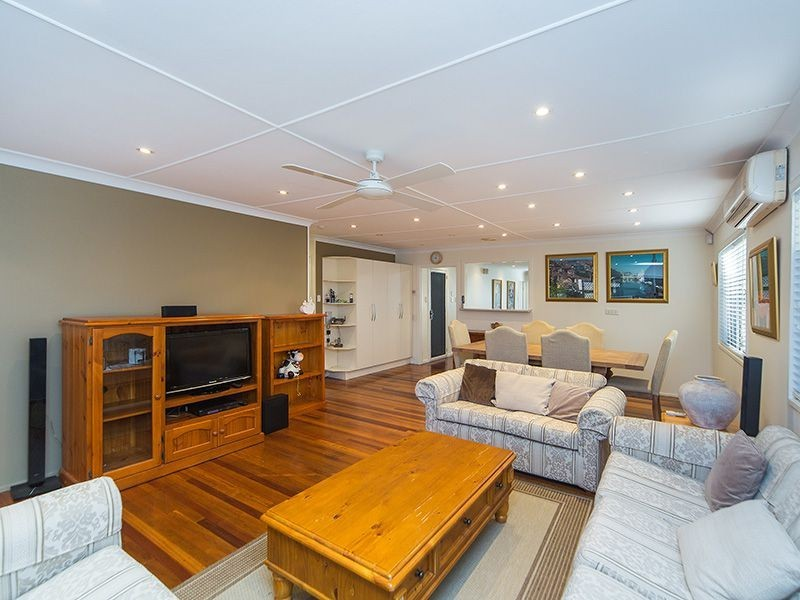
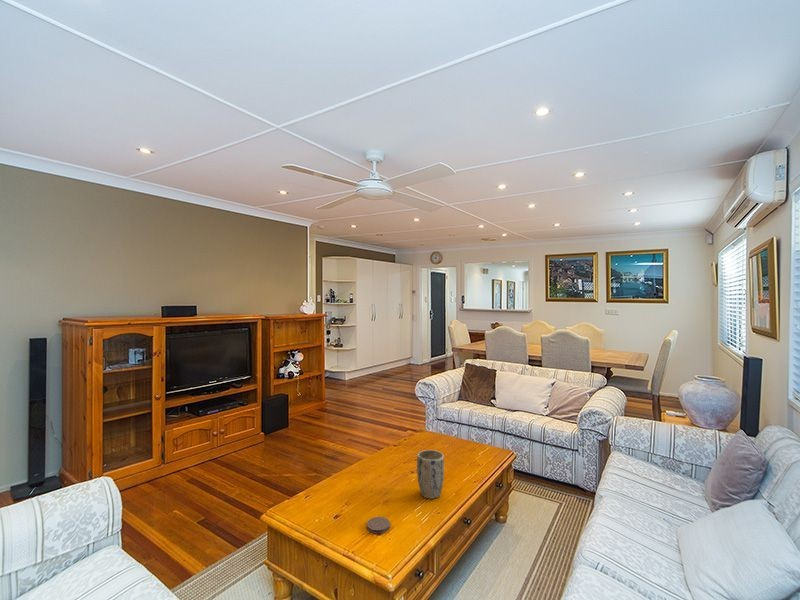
+ plant pot [416,449,445,500]
+ coaster [366,516,391,534]
